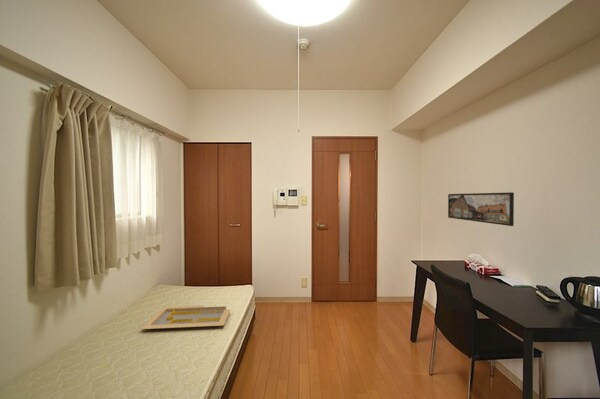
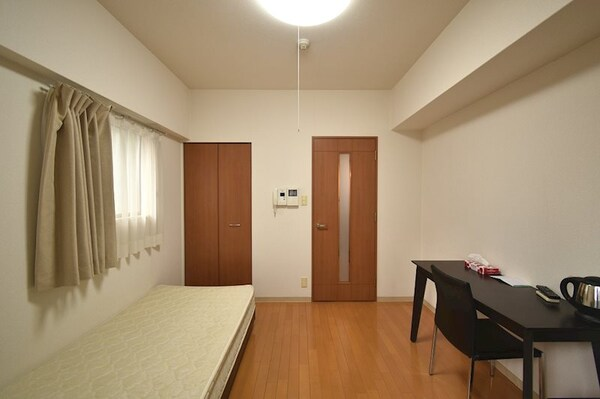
- serving tray [140,304,231,330]
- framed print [447,191,515,227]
